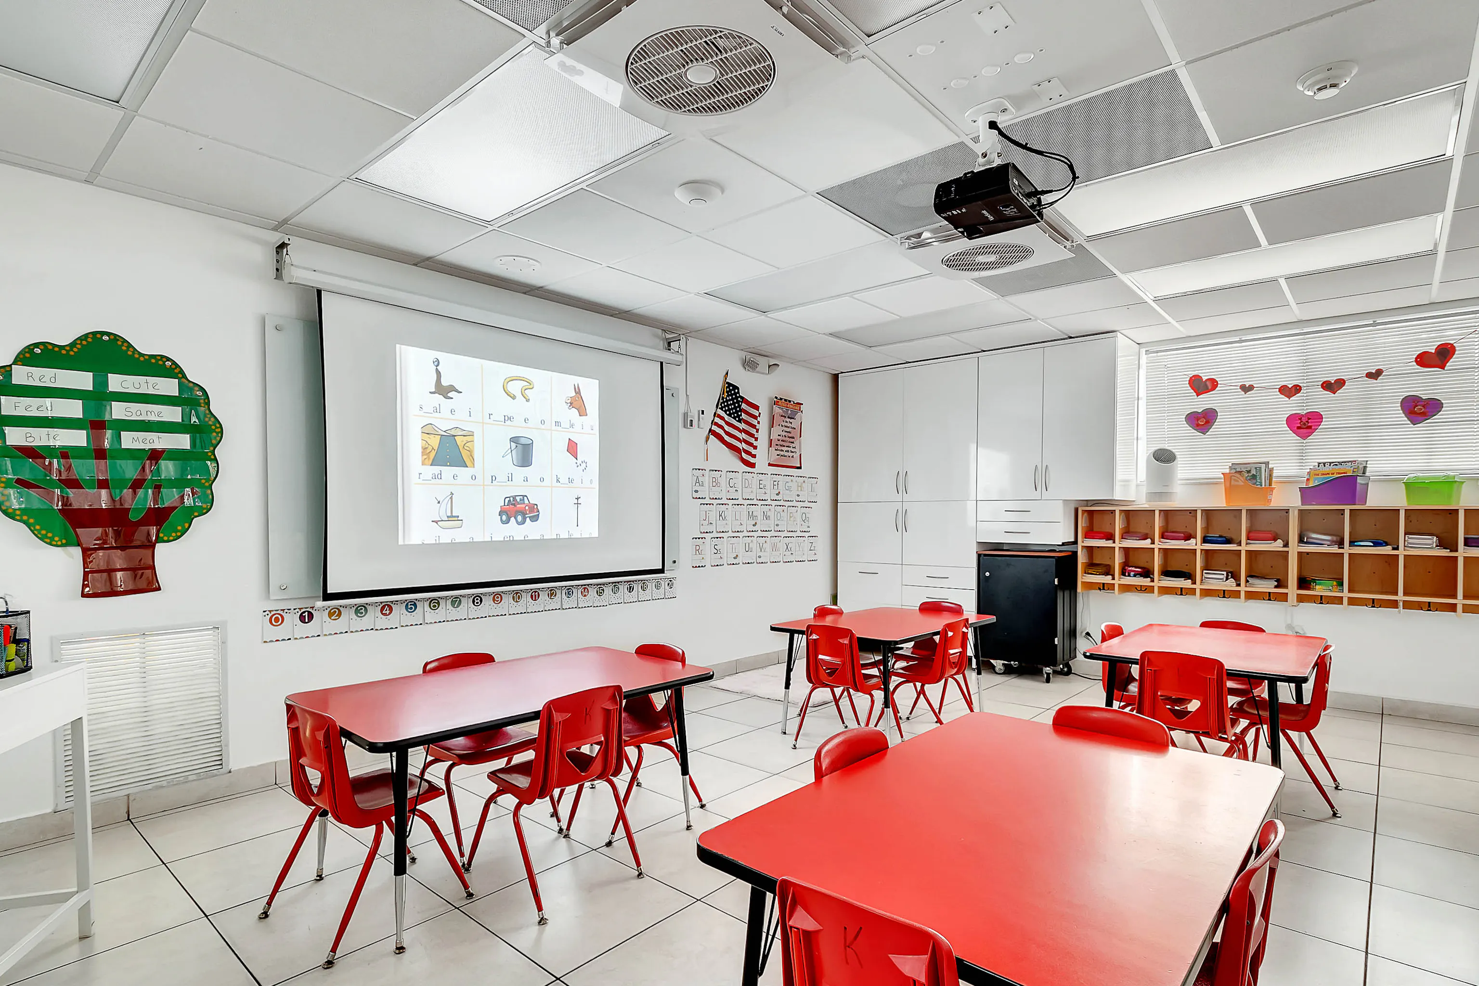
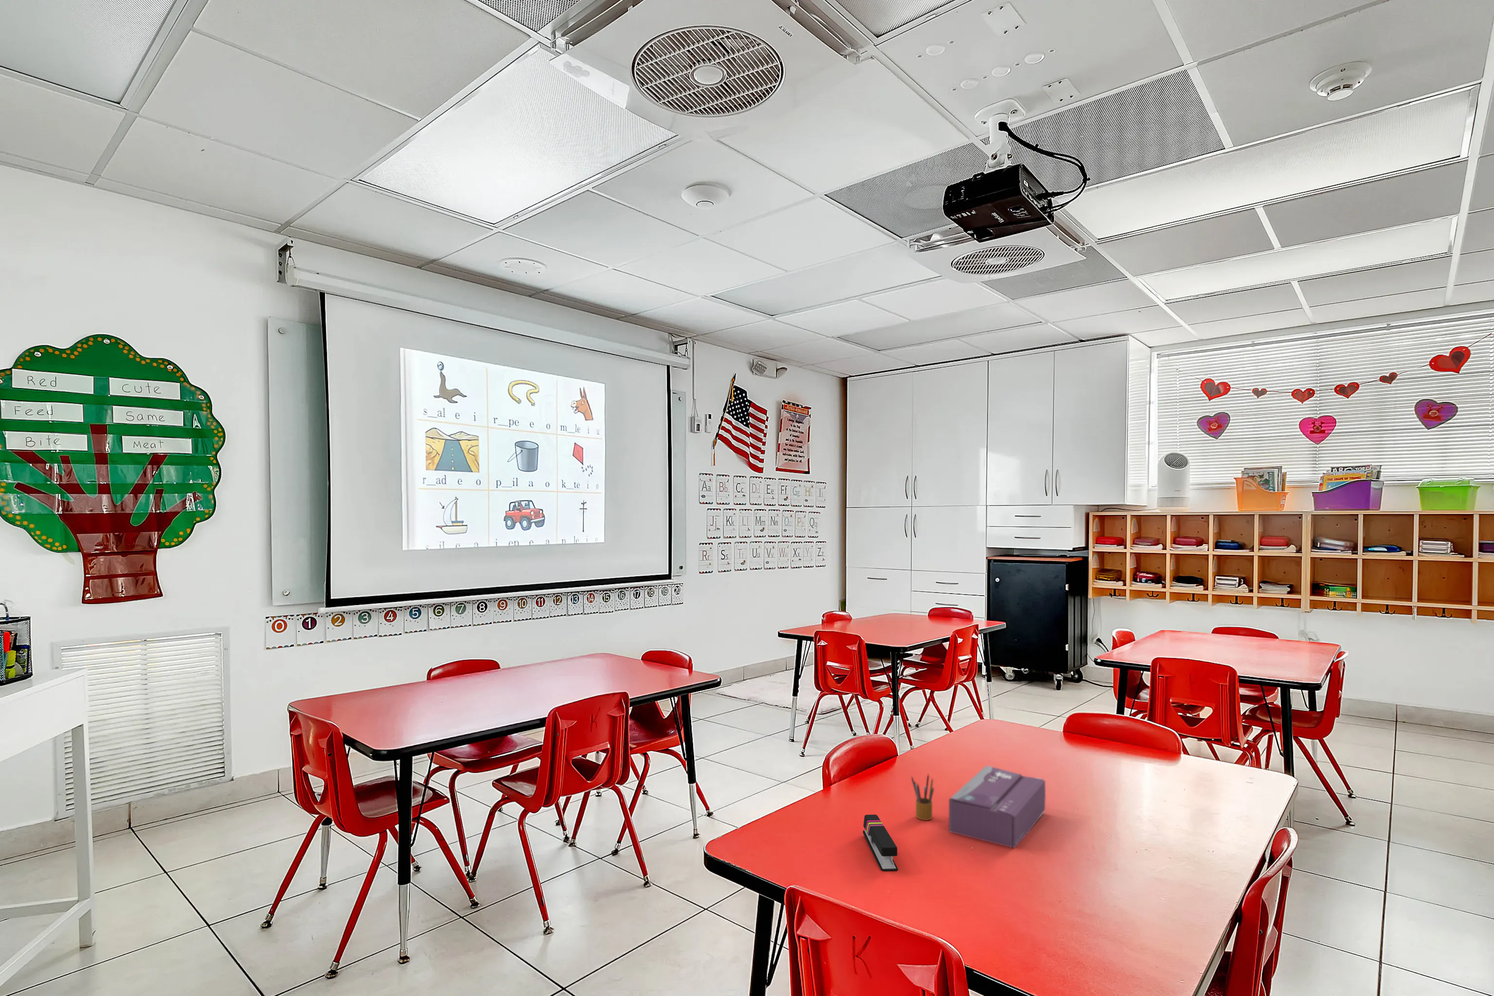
+ stapler [863,814,898,872]
+ tissue box [948,765,1046,848]
+ pencil box [910,773,934,821]
